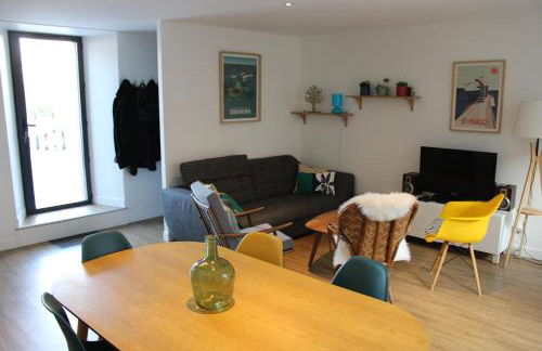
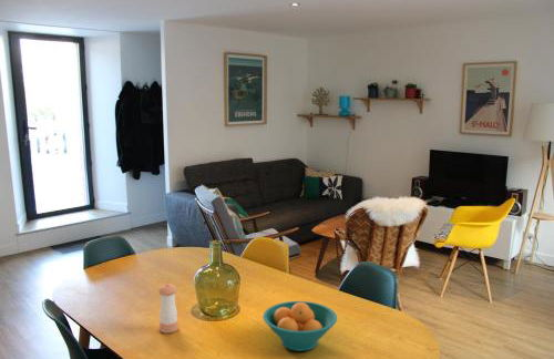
+ fruit bowl [261,300,338,352]
+ pepper shaker [157,283,179,335]
